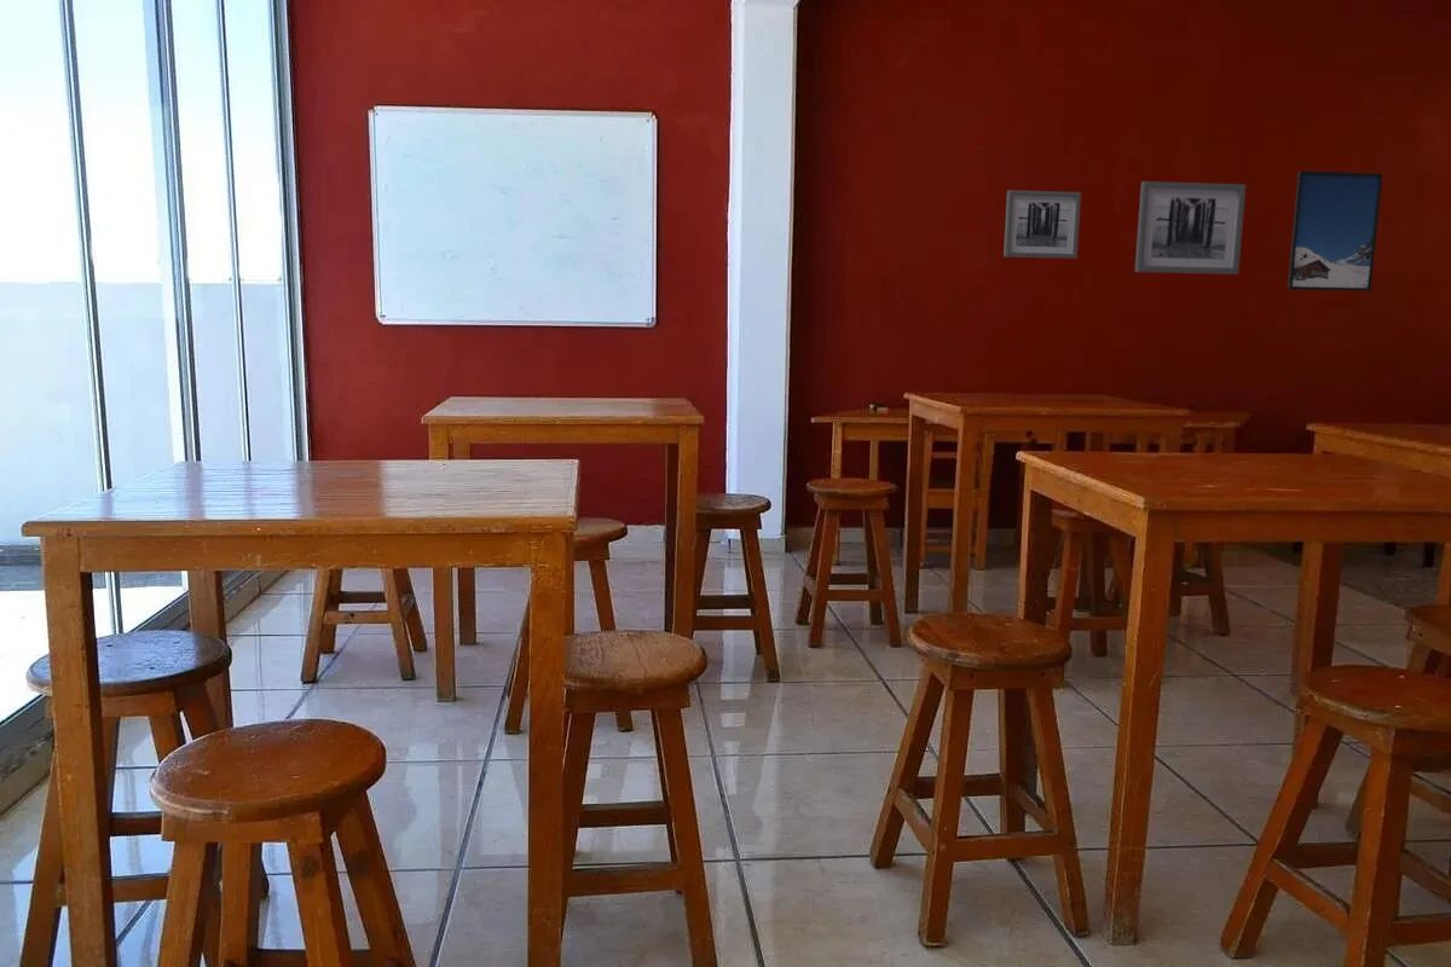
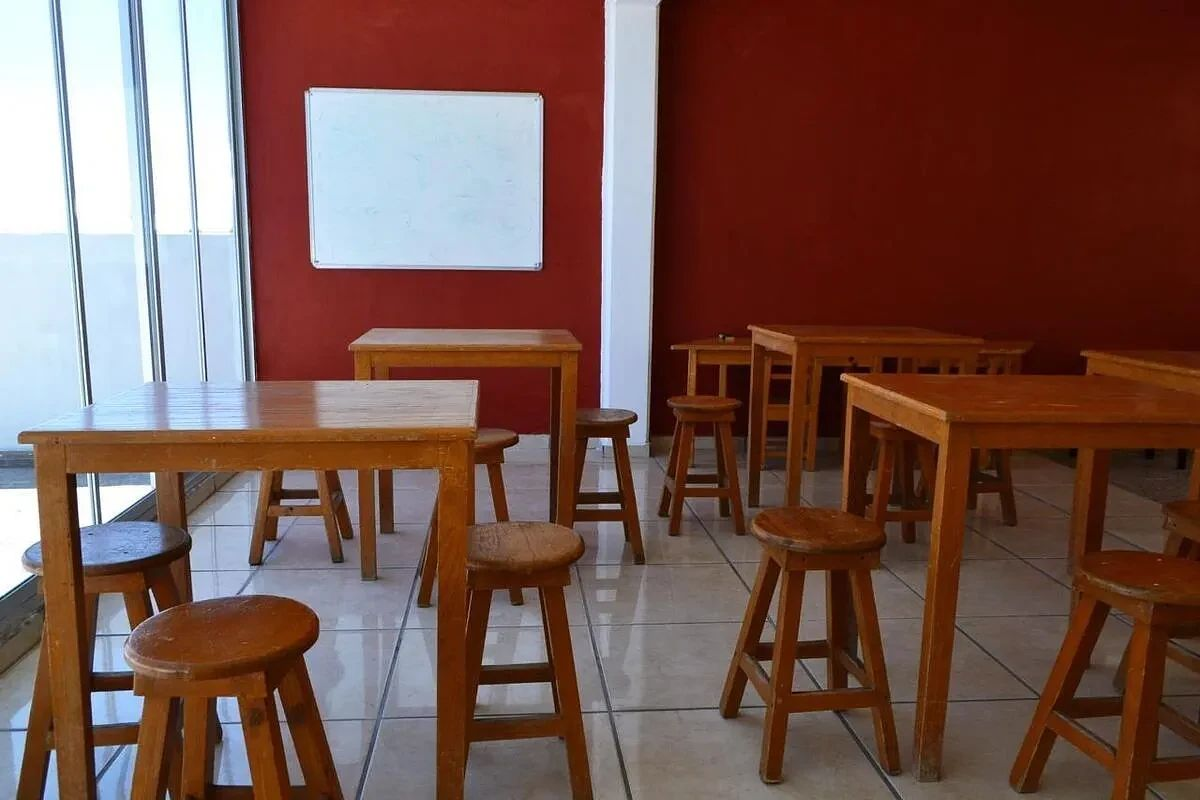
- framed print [1287,170,1383,293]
- wall art [1002,189,1082,260]
- wall art [1134,180,1247,276]
